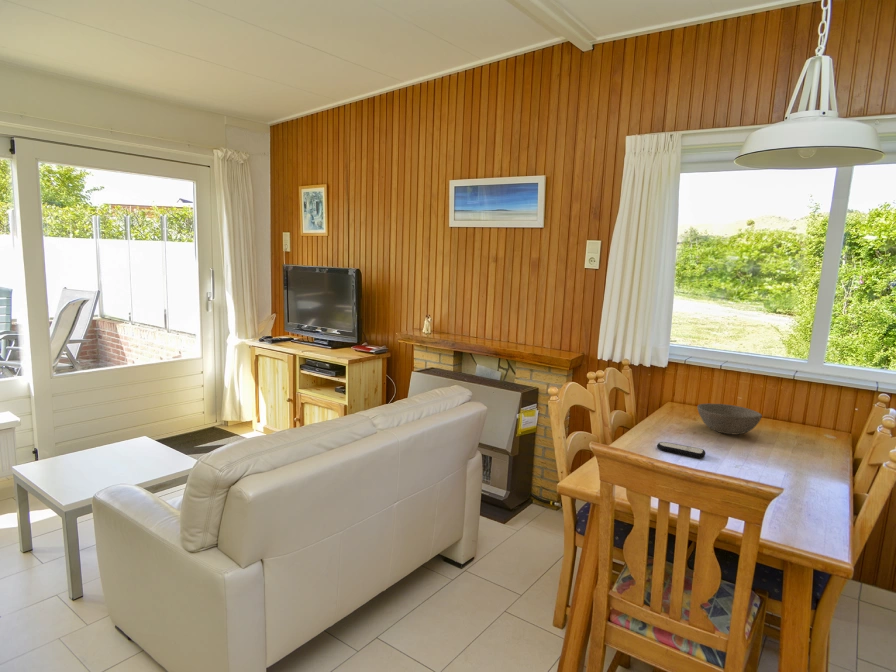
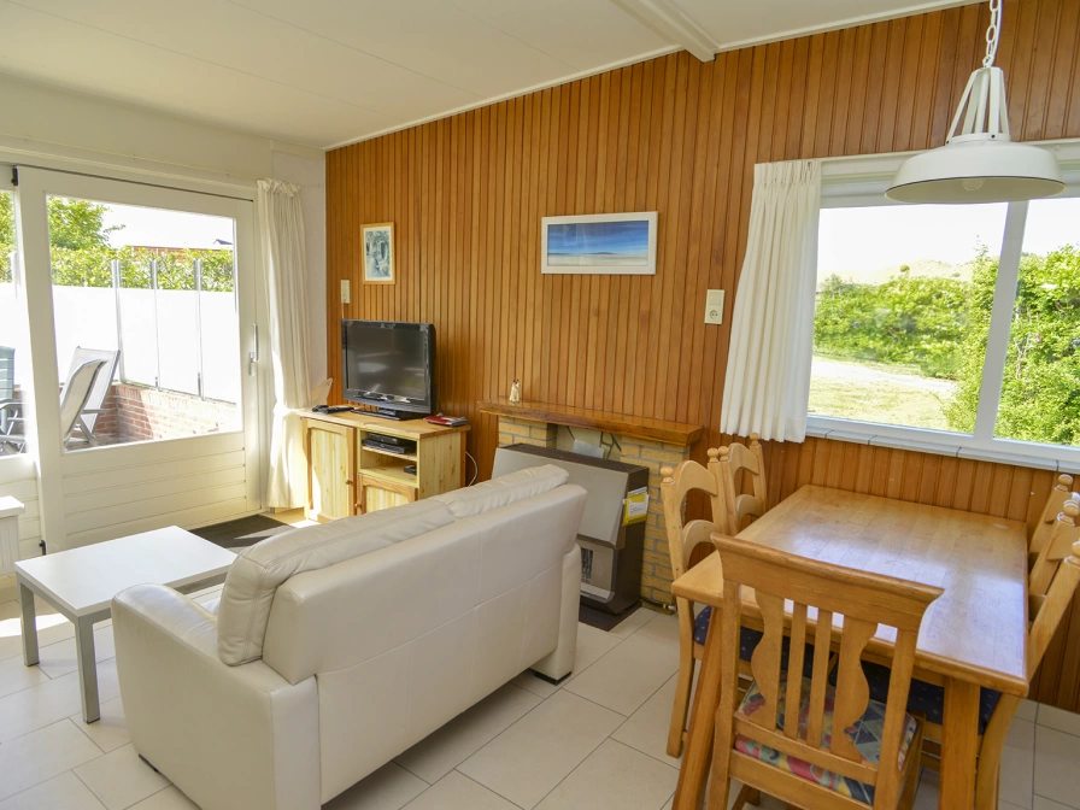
- bowl [696,403,763,436]
- remote control [656,441,706,459]
